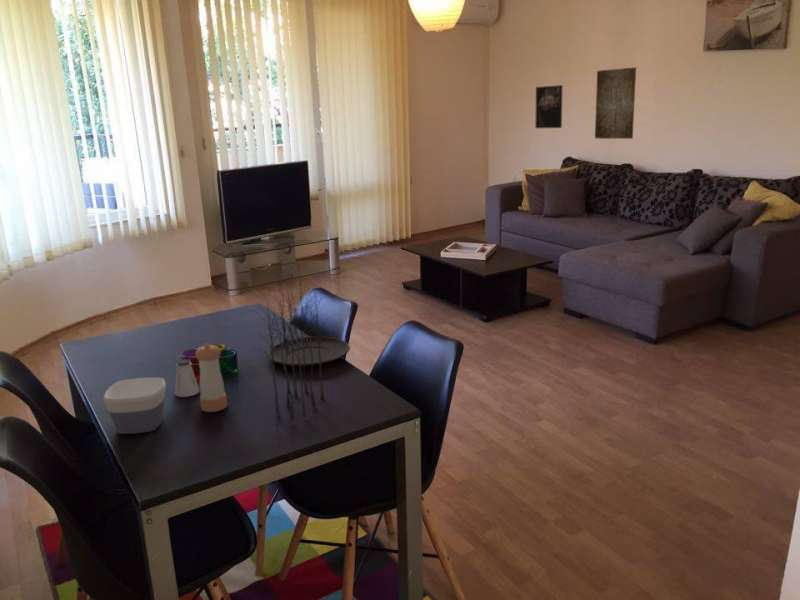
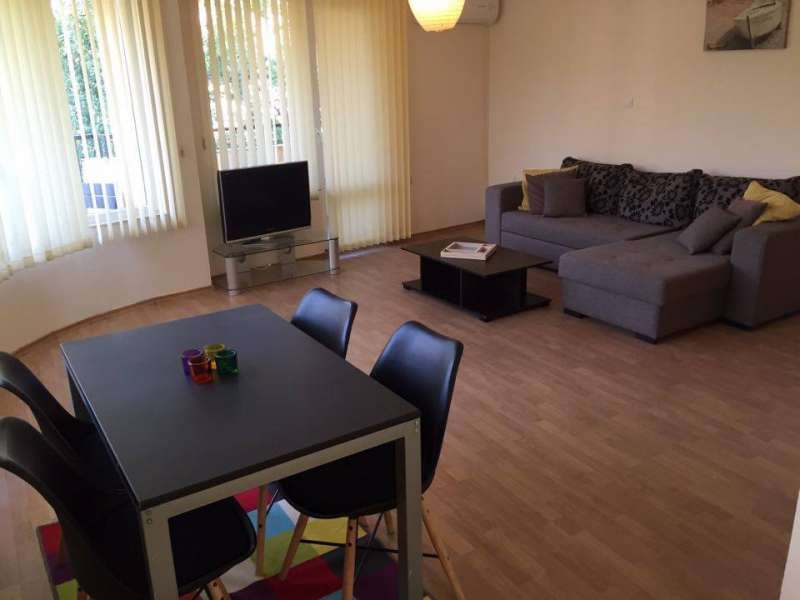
- bowl [102,377,167,435]
- saltshaker [174,358,200,398]
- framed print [534,84,564,129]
- plate [267,336,351,367]
- pepper shaker [194,343,228,413]
- plant [245,265,342,422]
- wall art [594,66,637,140]
